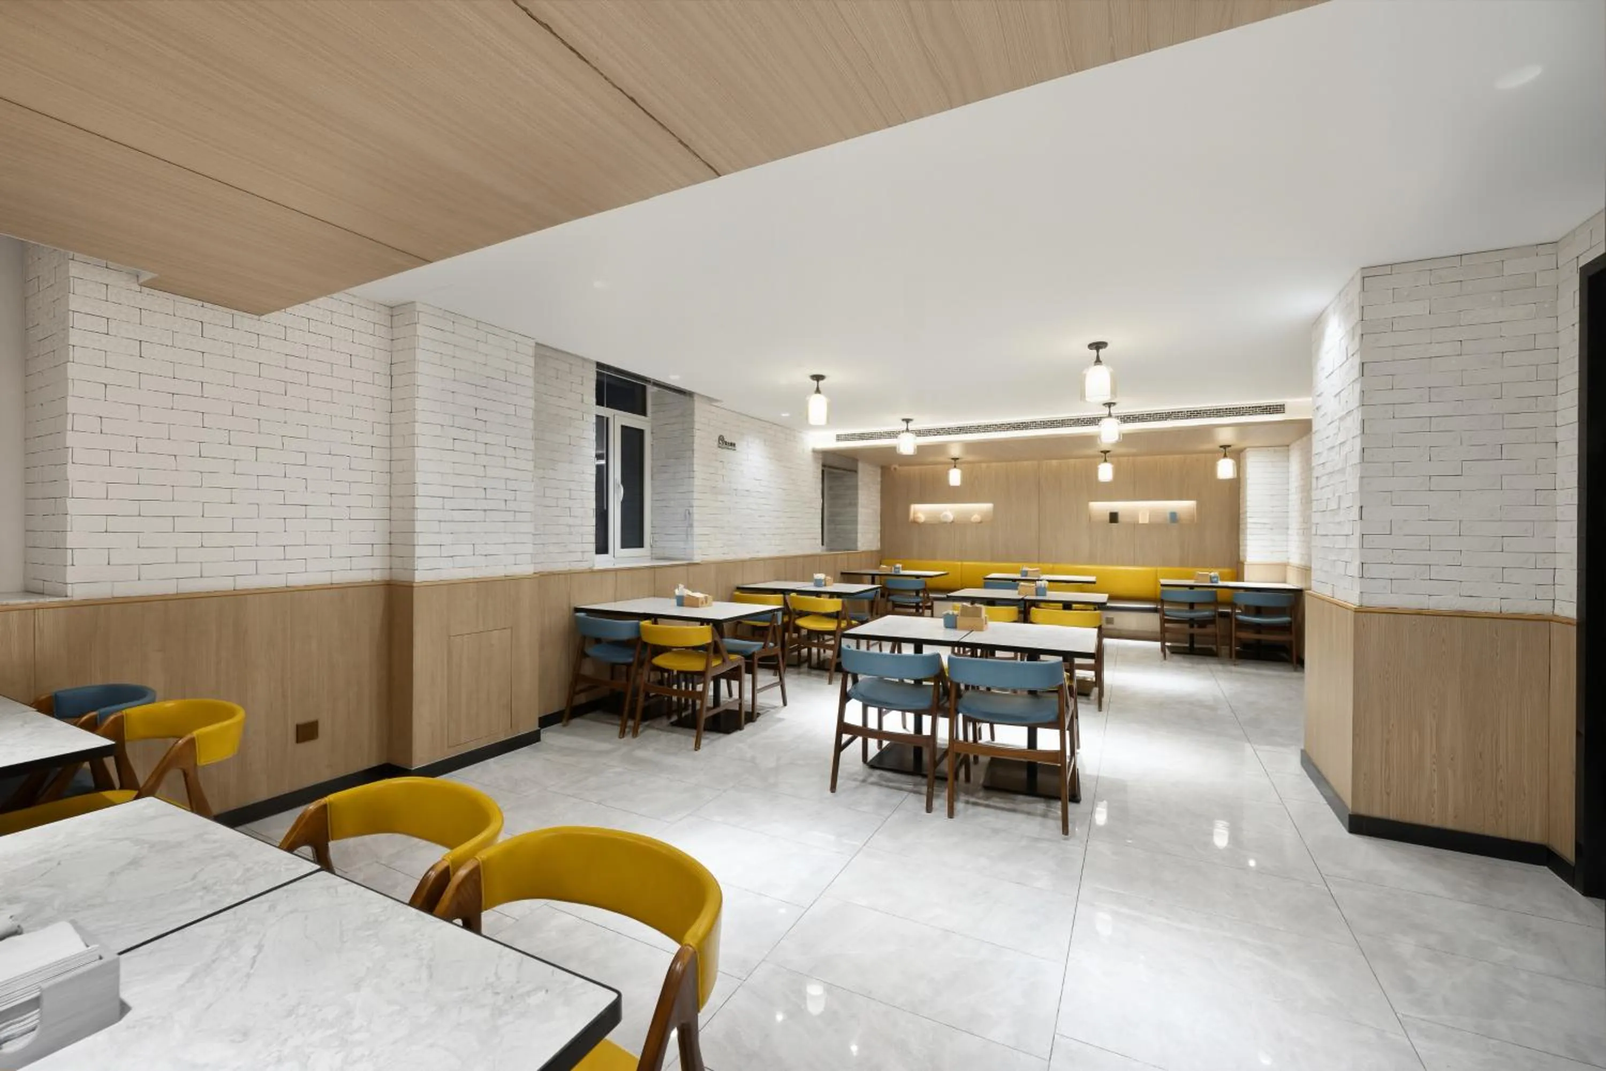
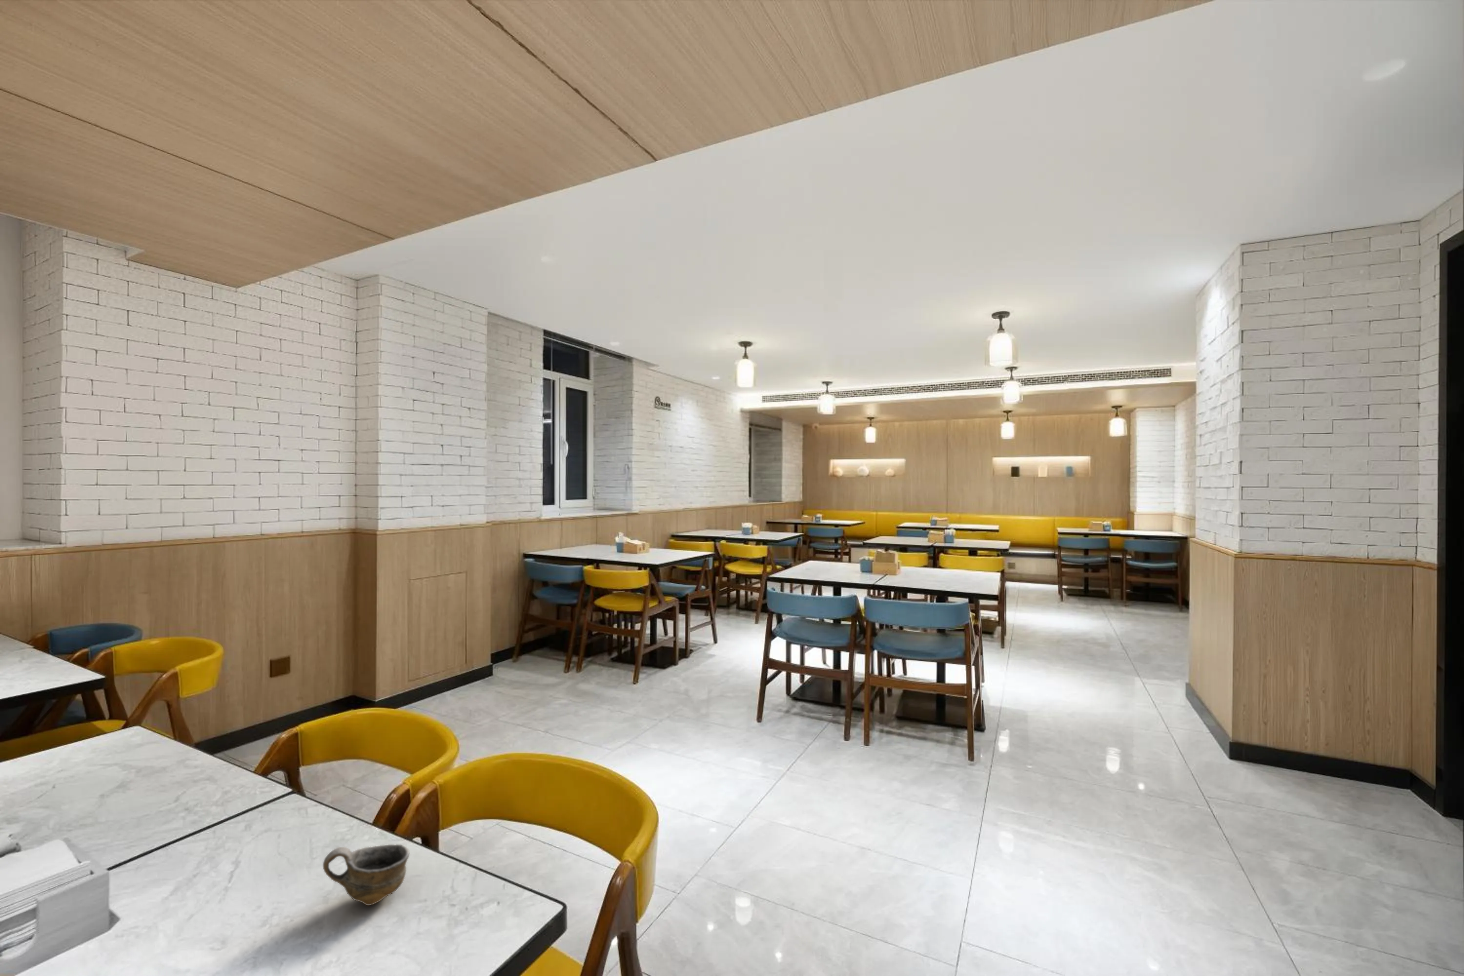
+ cup [323,844,410,906]
